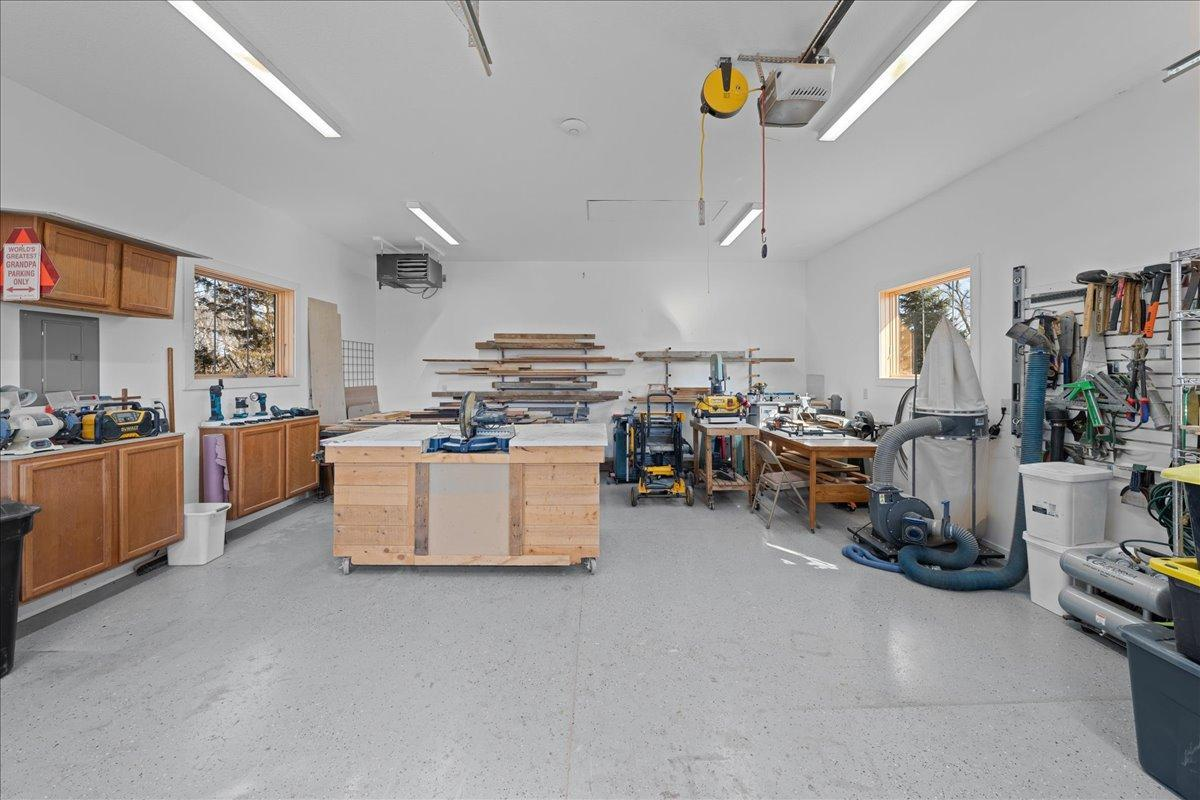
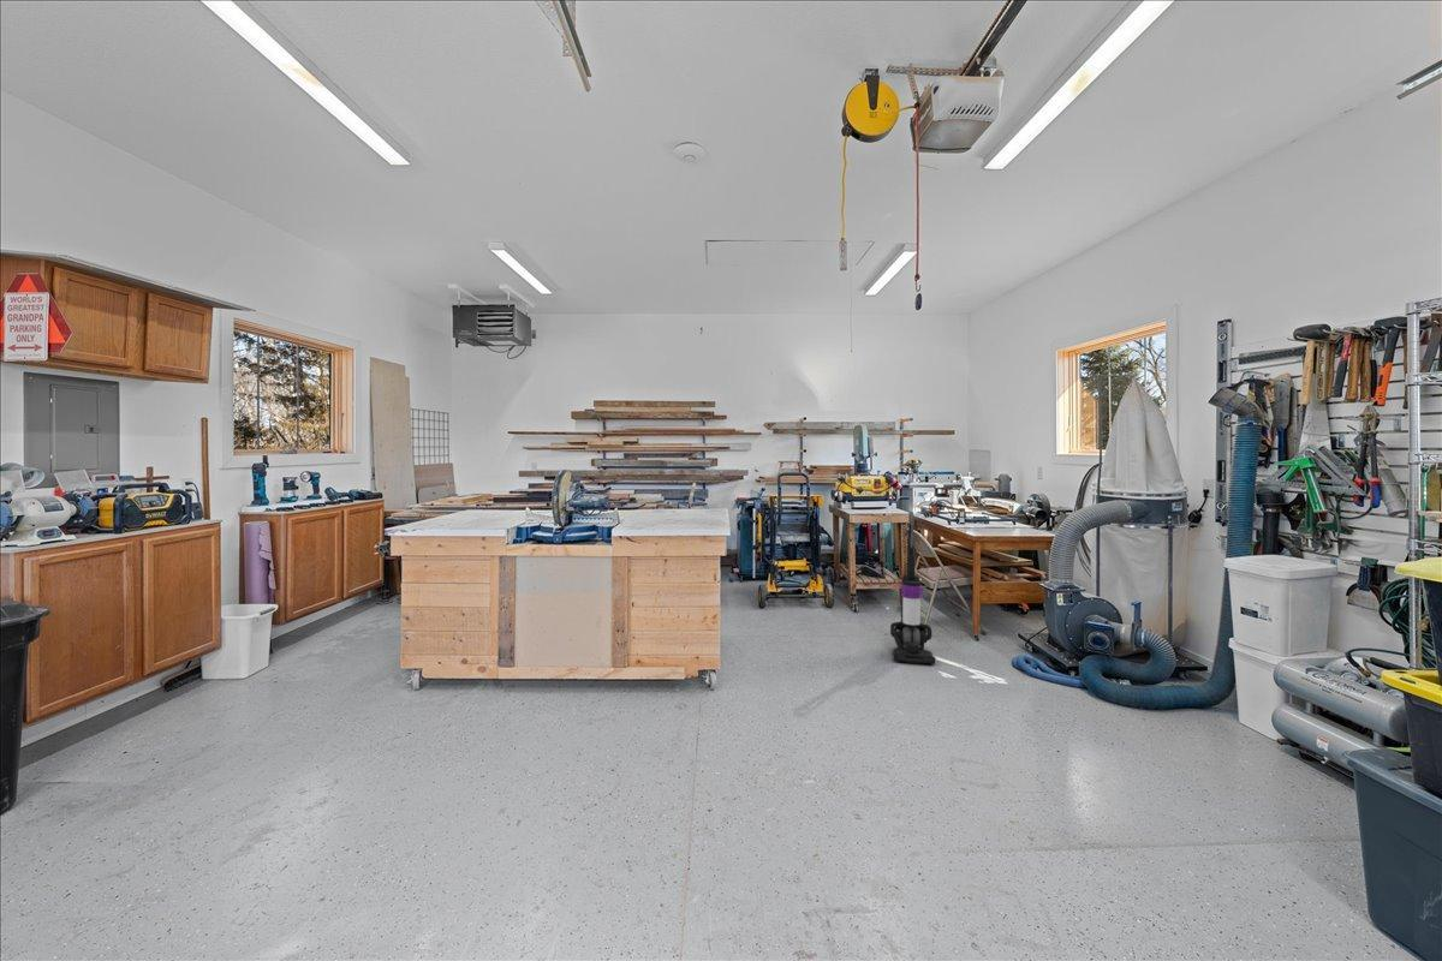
+ vacuum cleaner [889,511,936,665]
